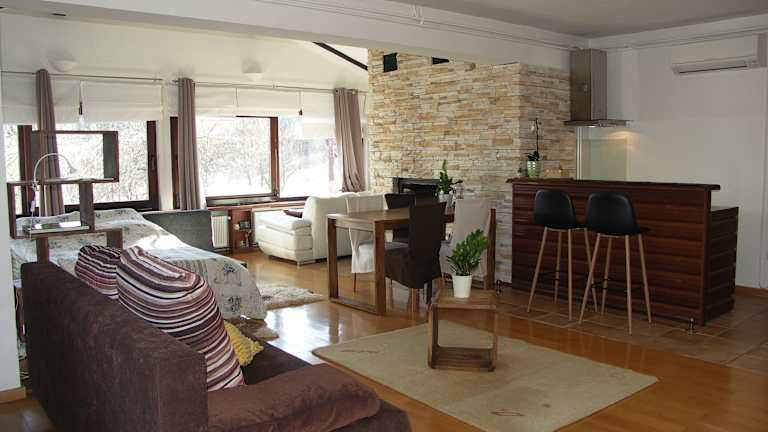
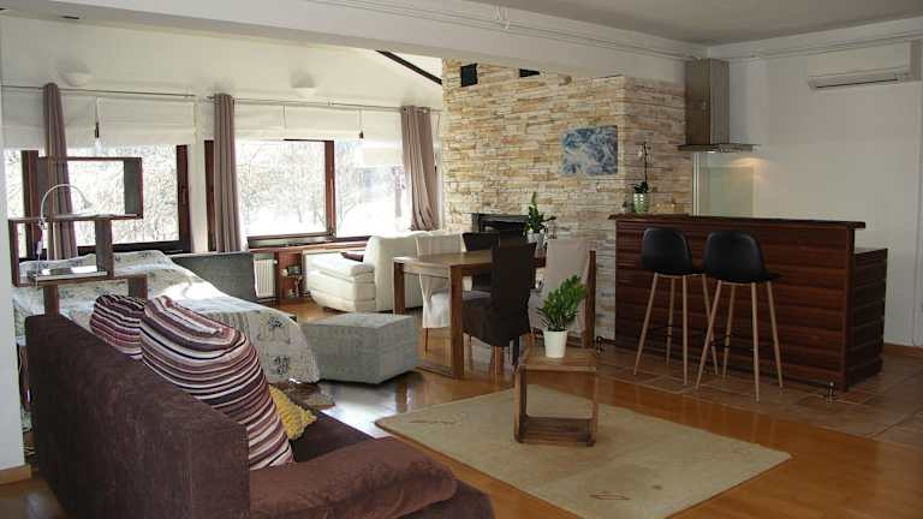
+ wall art [559,124,619,178]
+ ottoman [300,311,421,387]
